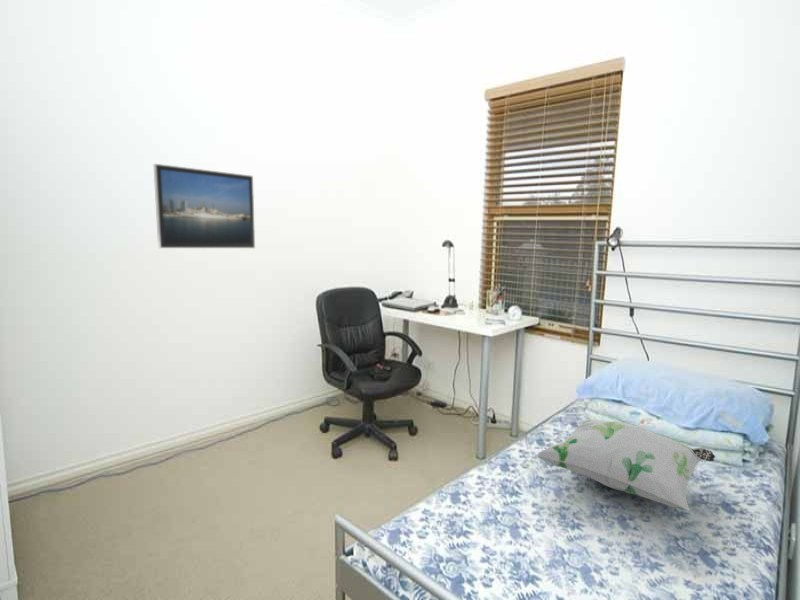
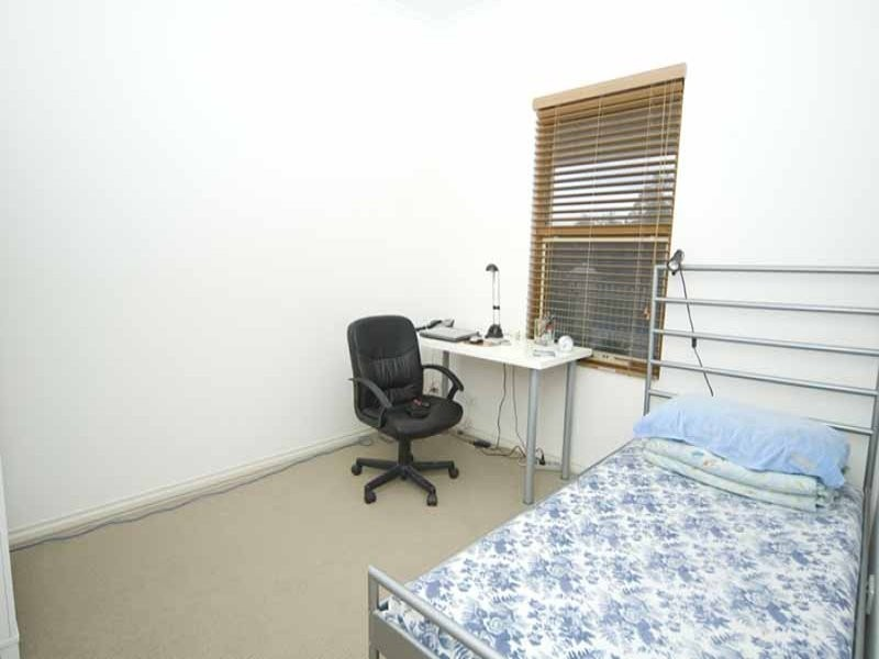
- decorative pillow [536,418,716,511]
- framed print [152,163,256,249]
